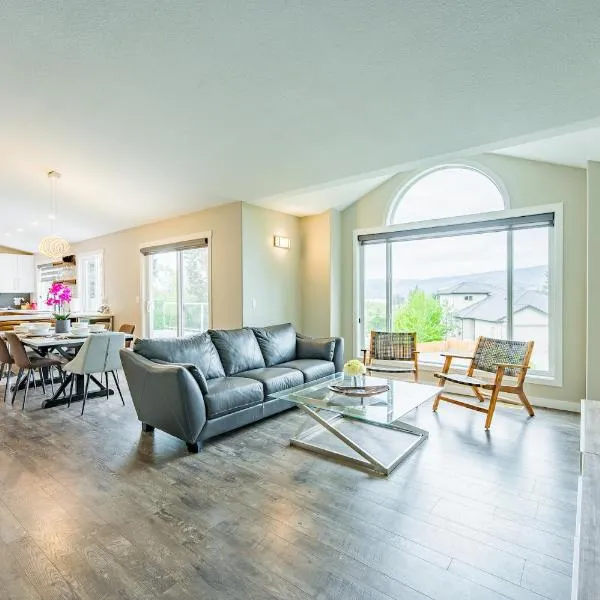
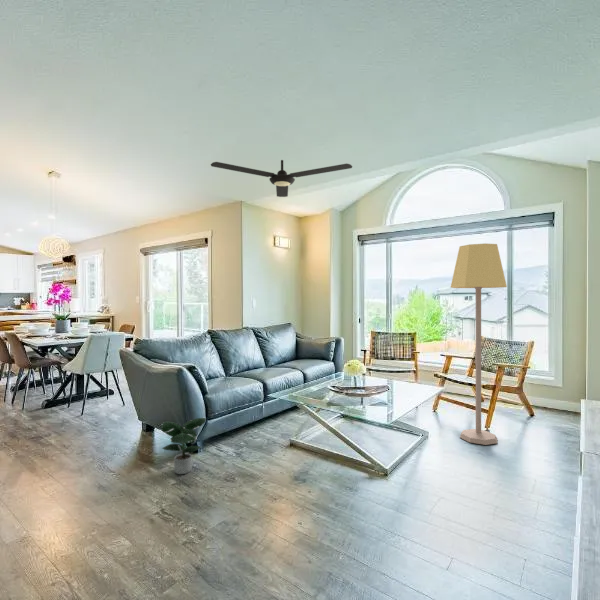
+ potted plant [160,417,207,475]
+ lamp [450,242,508,446]
+ ceiling fan [210,159,353,198]
